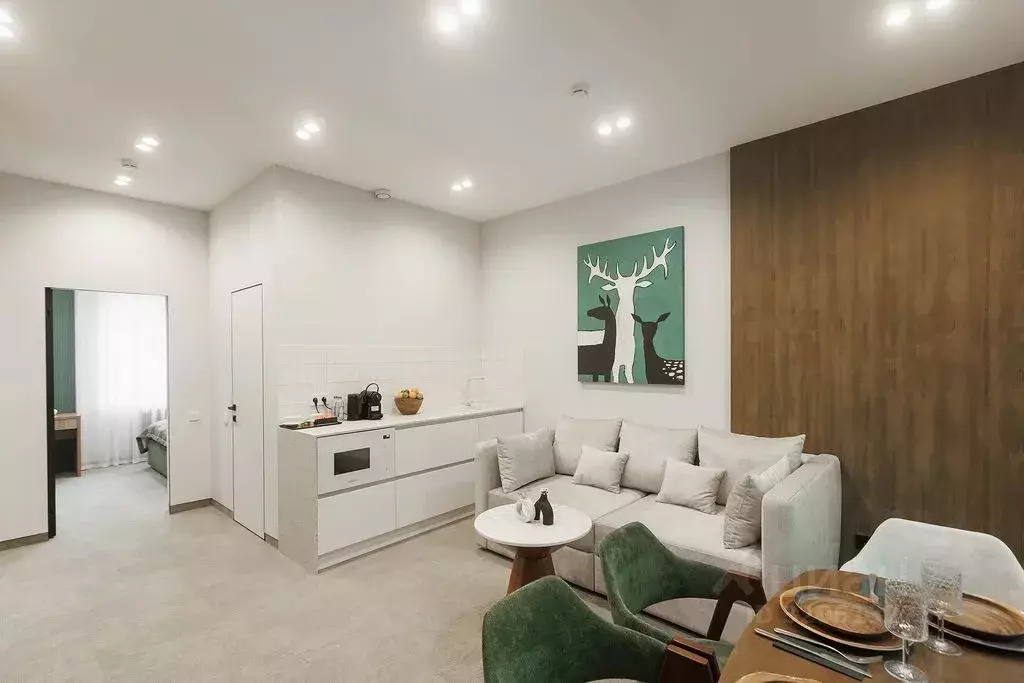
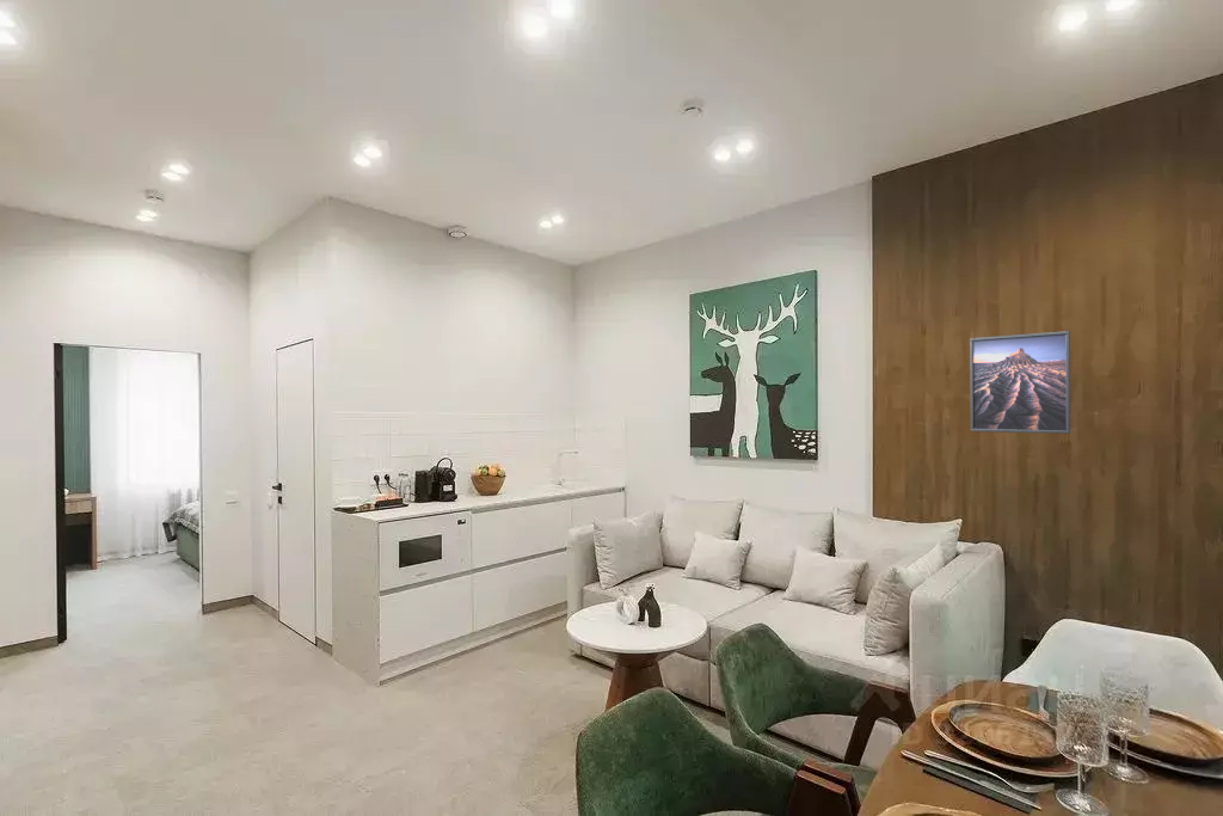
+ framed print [969,330,1071,435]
